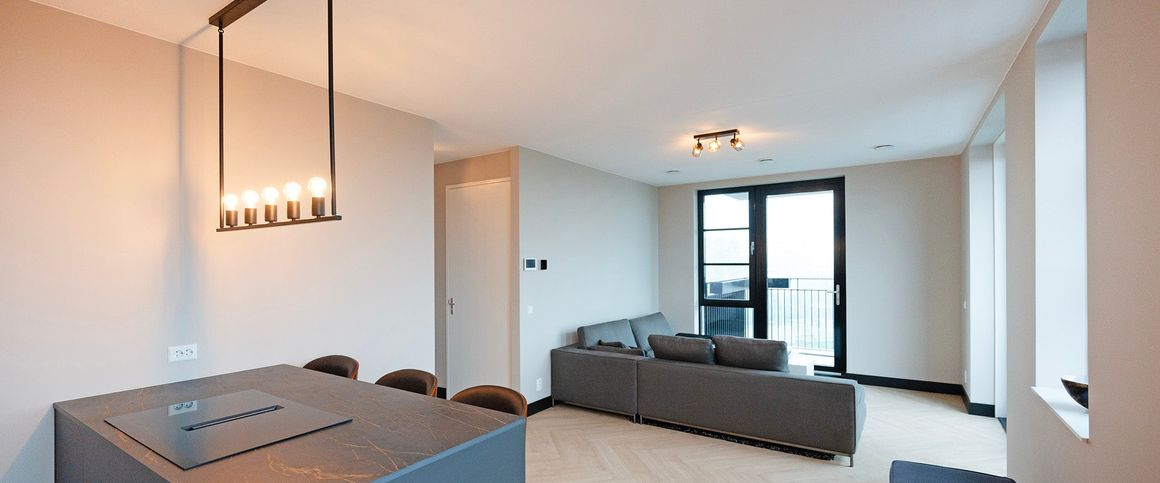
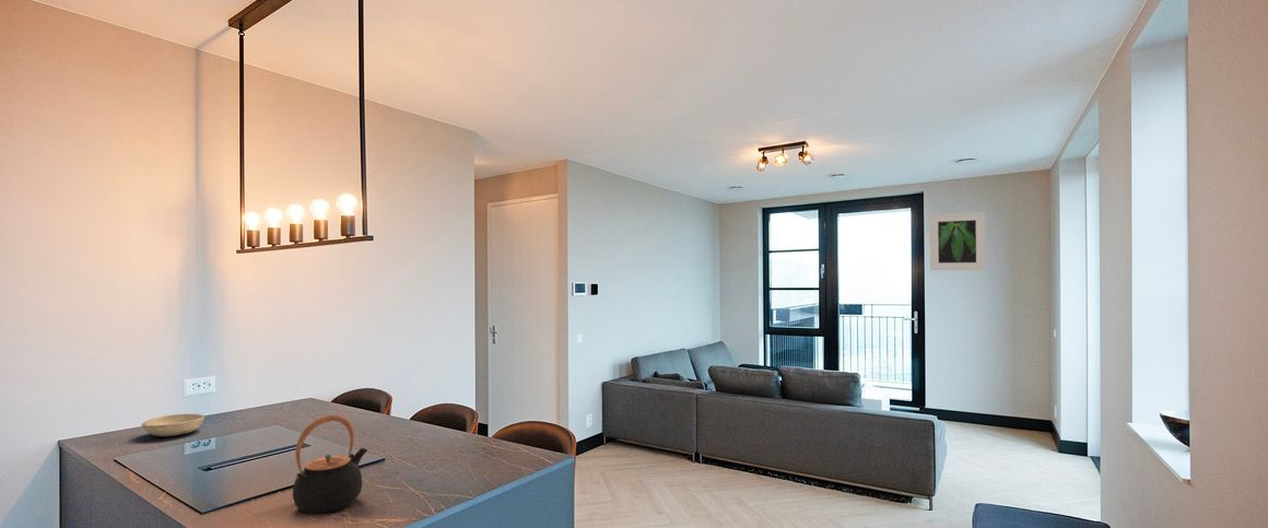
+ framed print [929,211,986,271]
+ teapot [292,414,368,515]
+ bowl [141,413,206,438]
